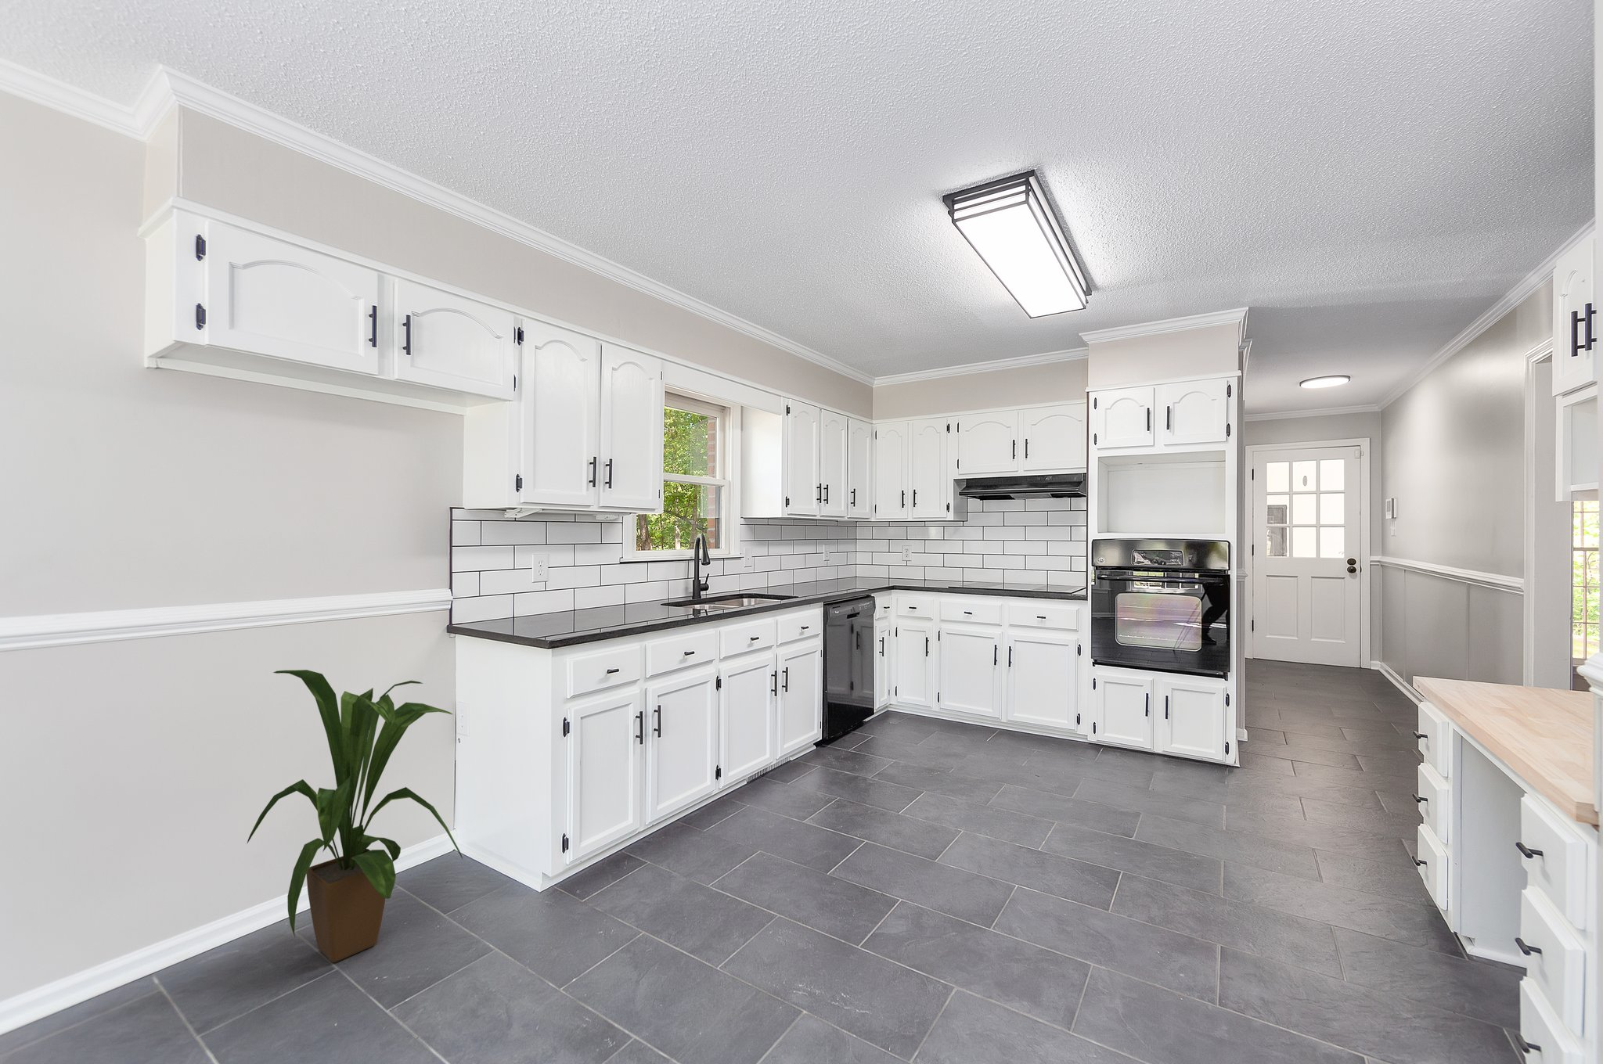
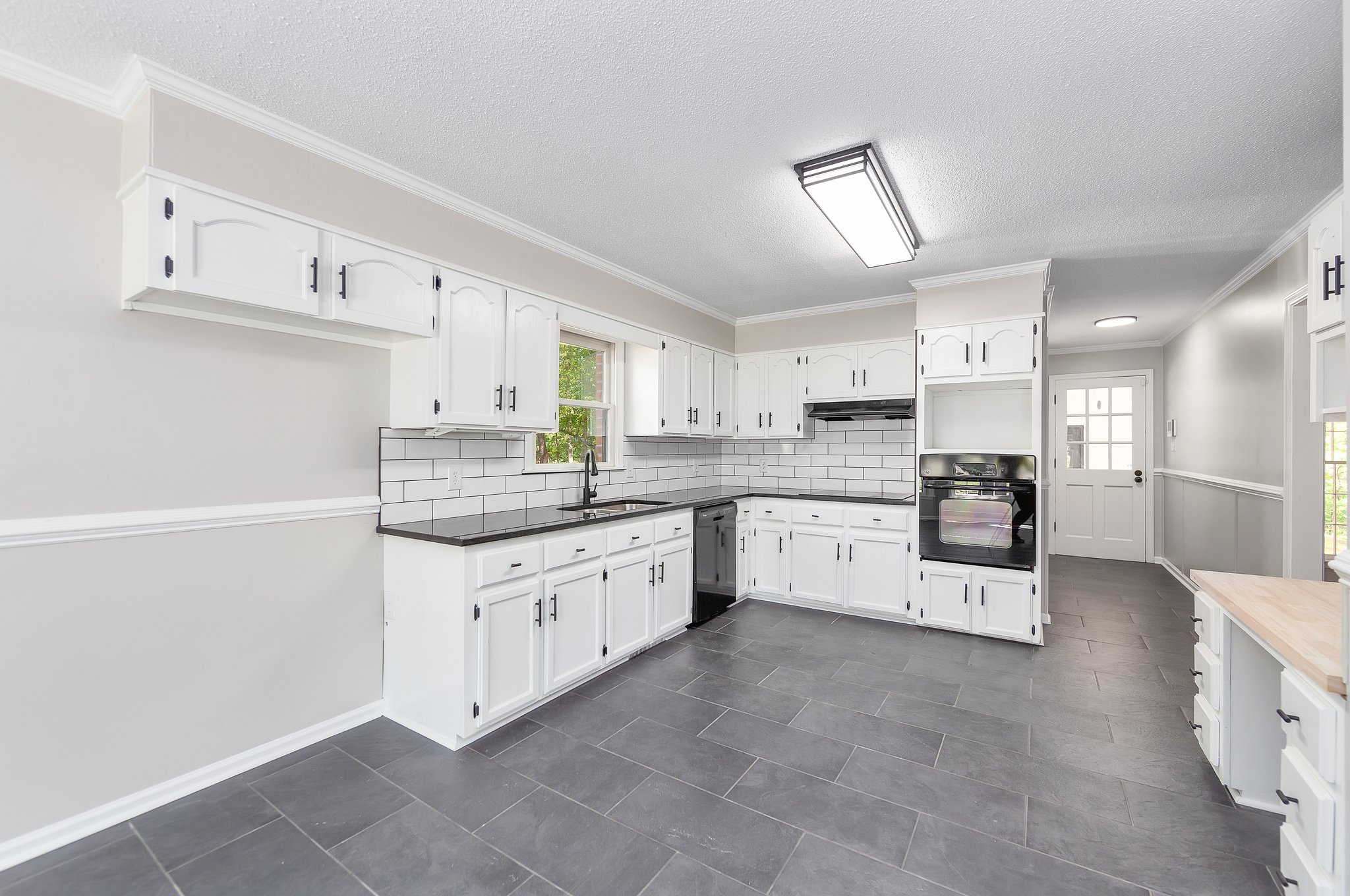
- house plant [246,669,463,963]
